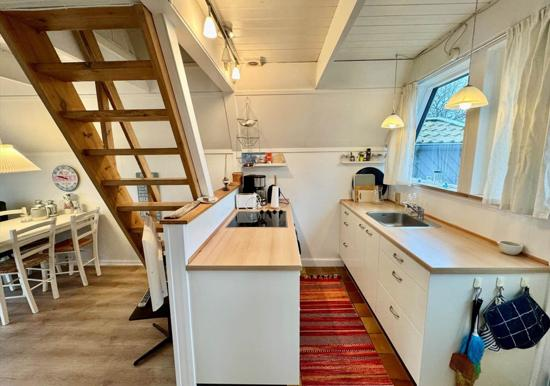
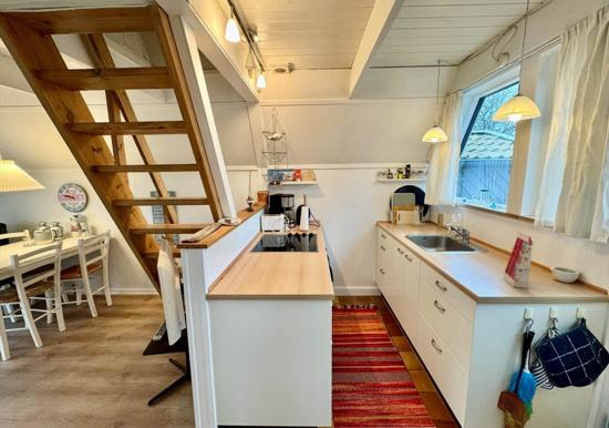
+ gift box [503,230,534,289]
